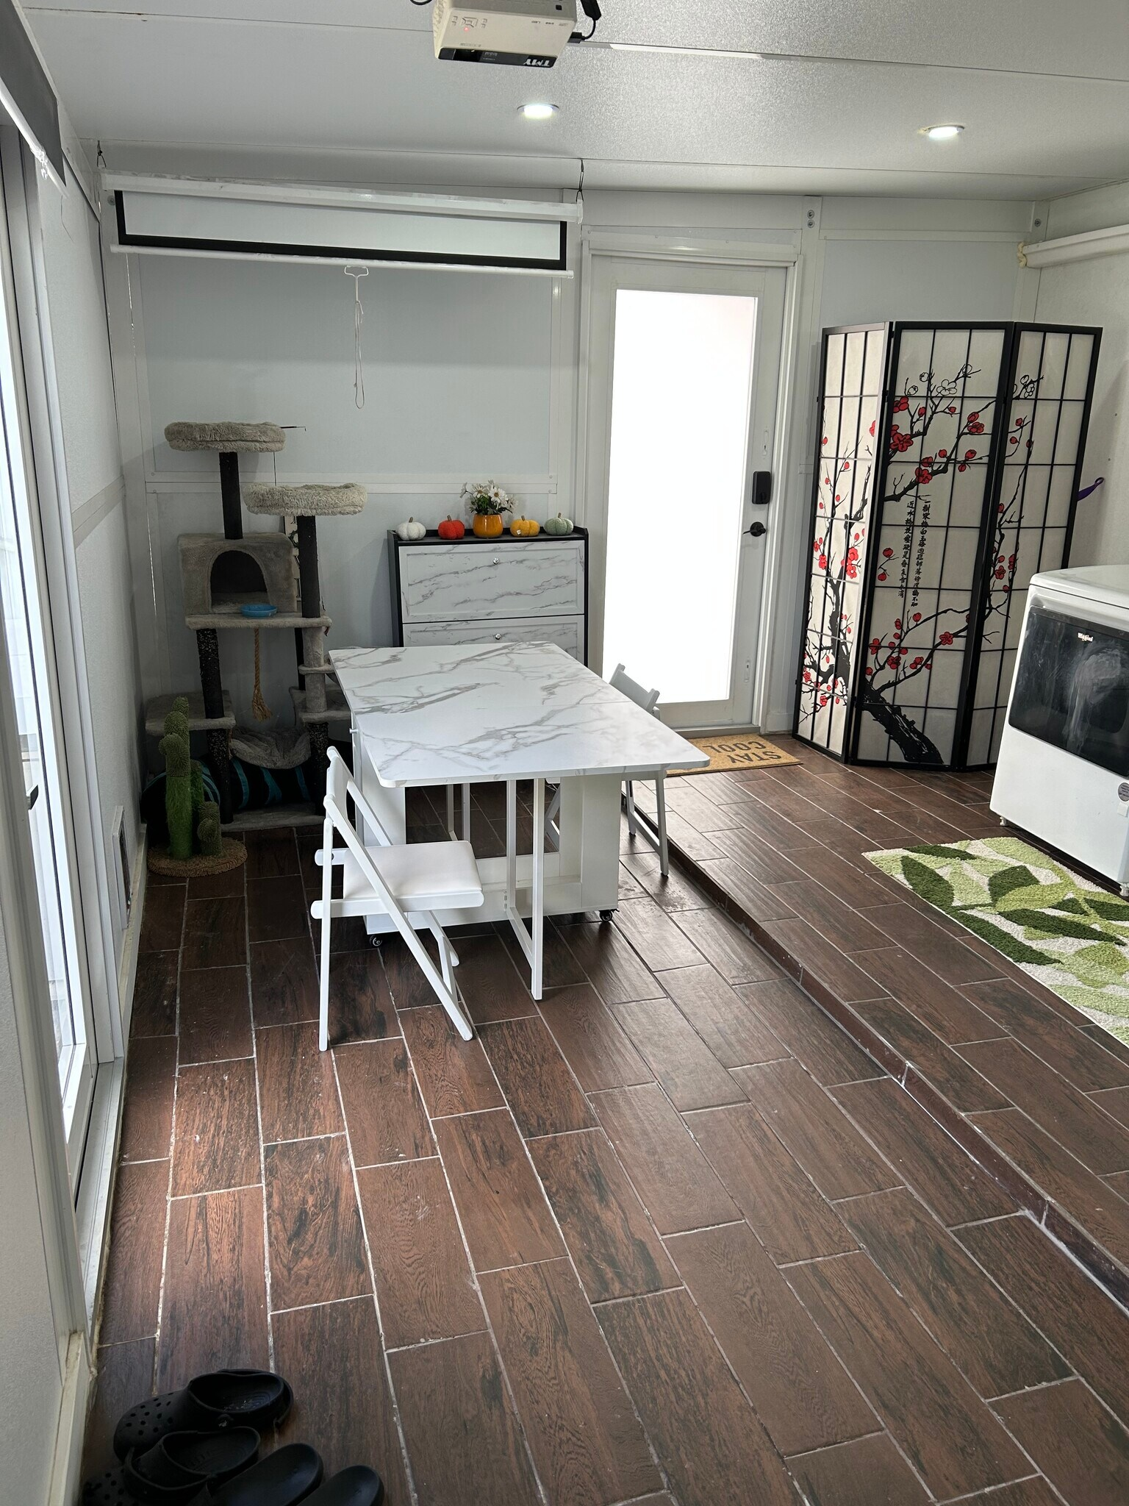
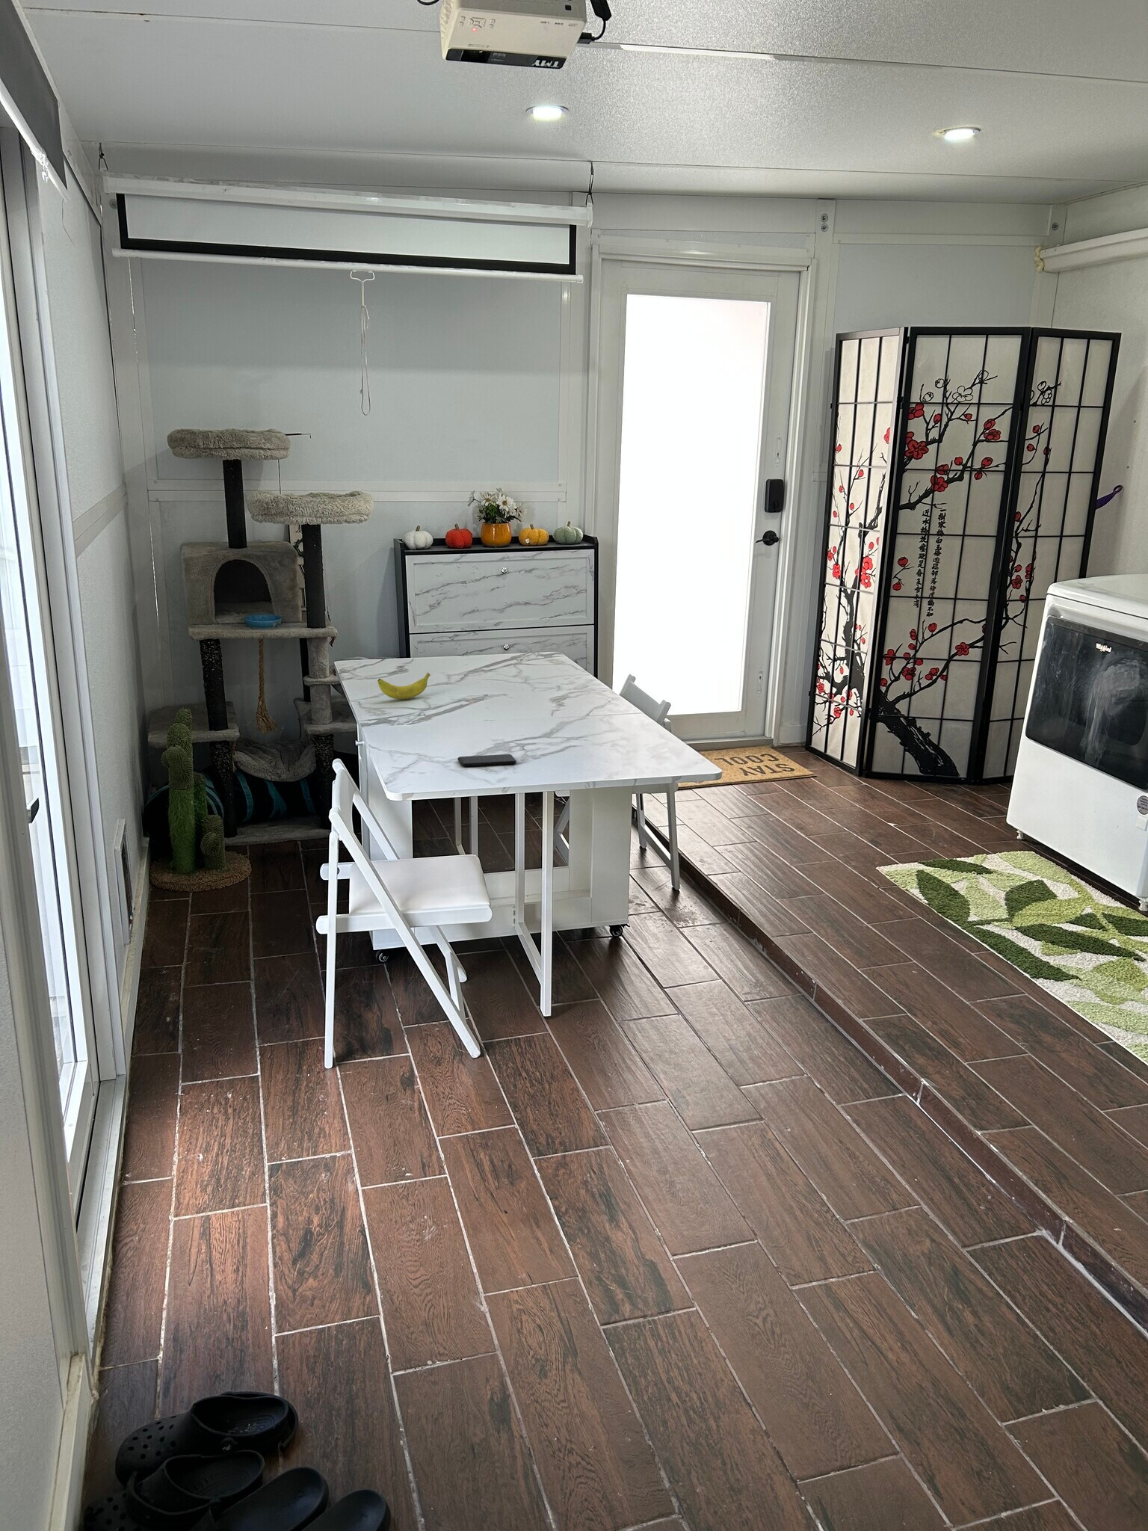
+ banana [376,671,432,699]
+ smartphone [457,753,517,767]
